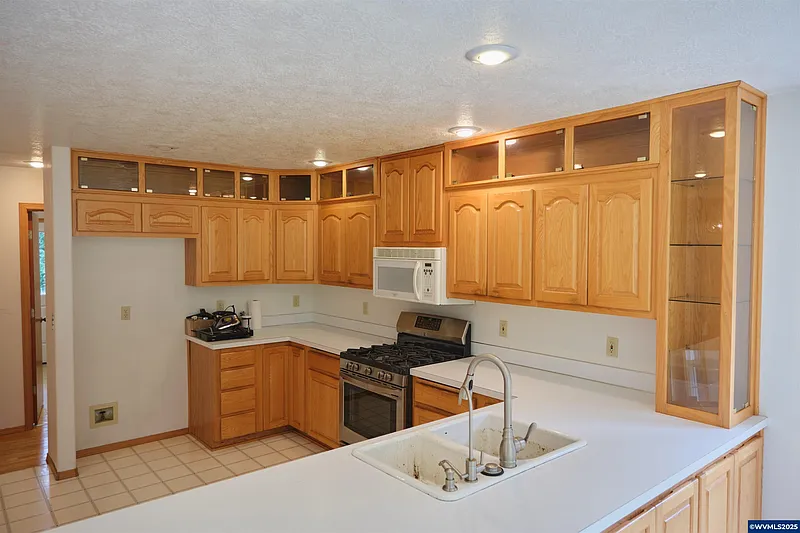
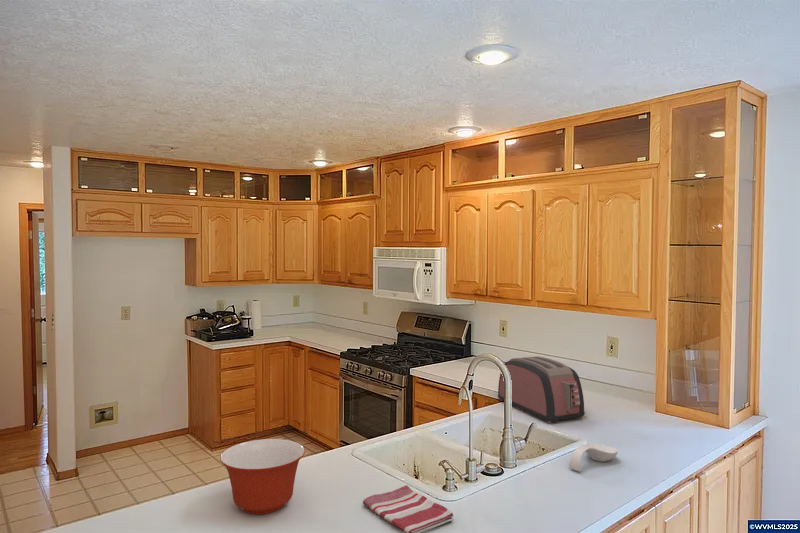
+ dish towel [362,484,454,533]
+ spoon rest [568,443,619,473]
+ toaster [497,355,586,424]
+ mixing bowl [219,438,306,515]
